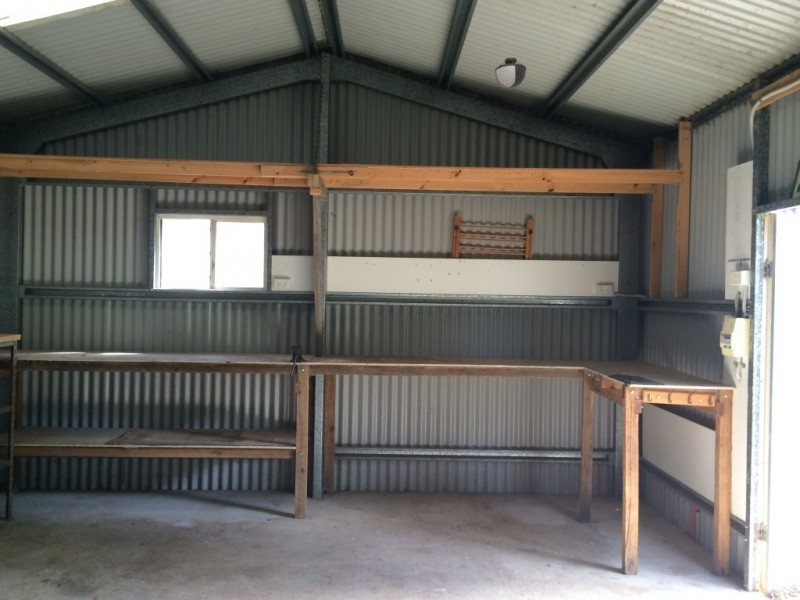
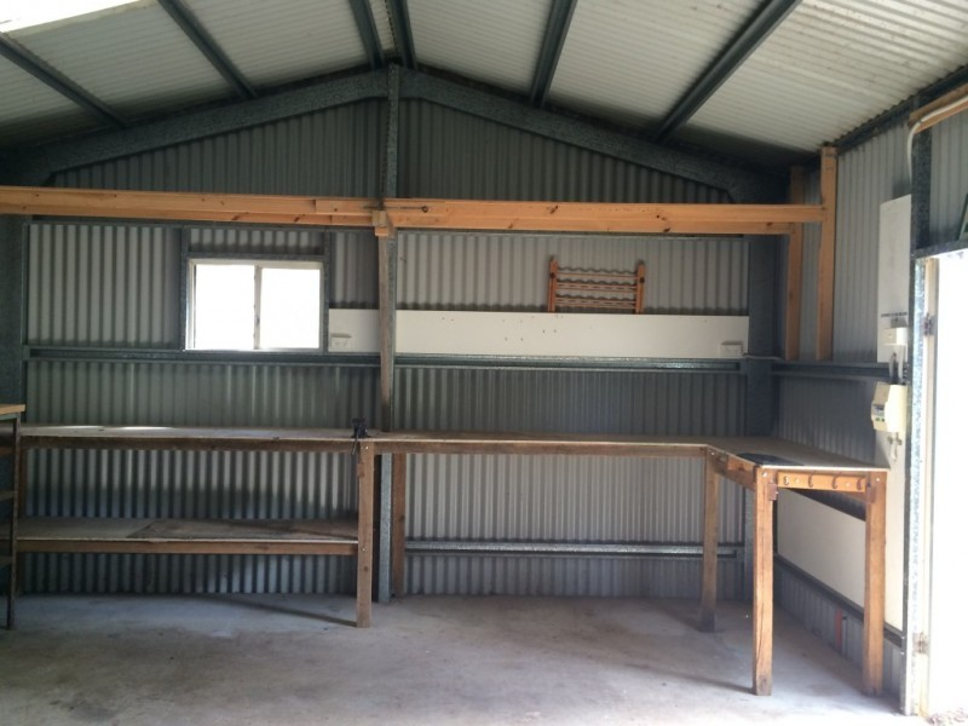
- light fixture [494,57,527,89]
